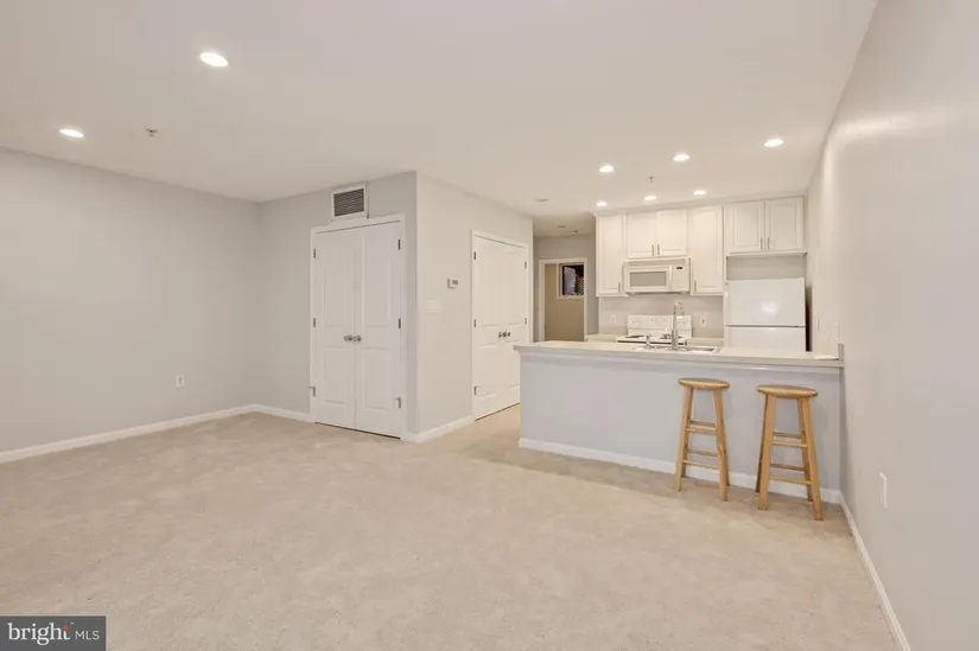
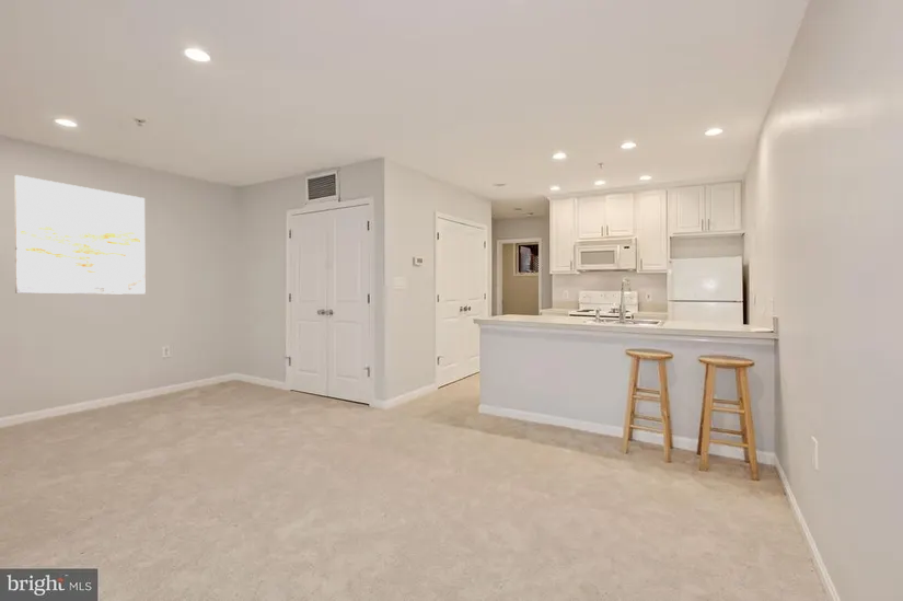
+ wall art [14,174,147,296]
